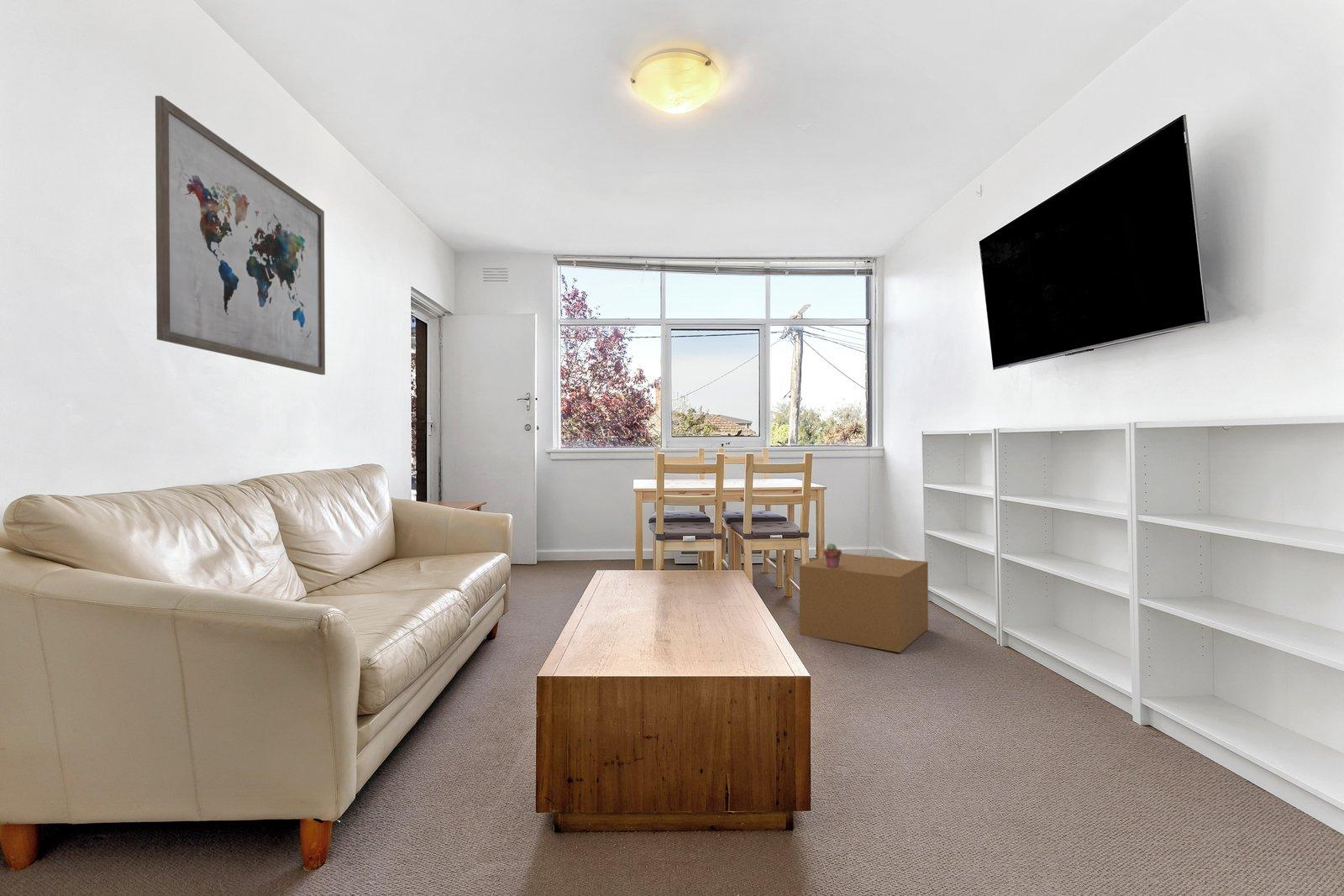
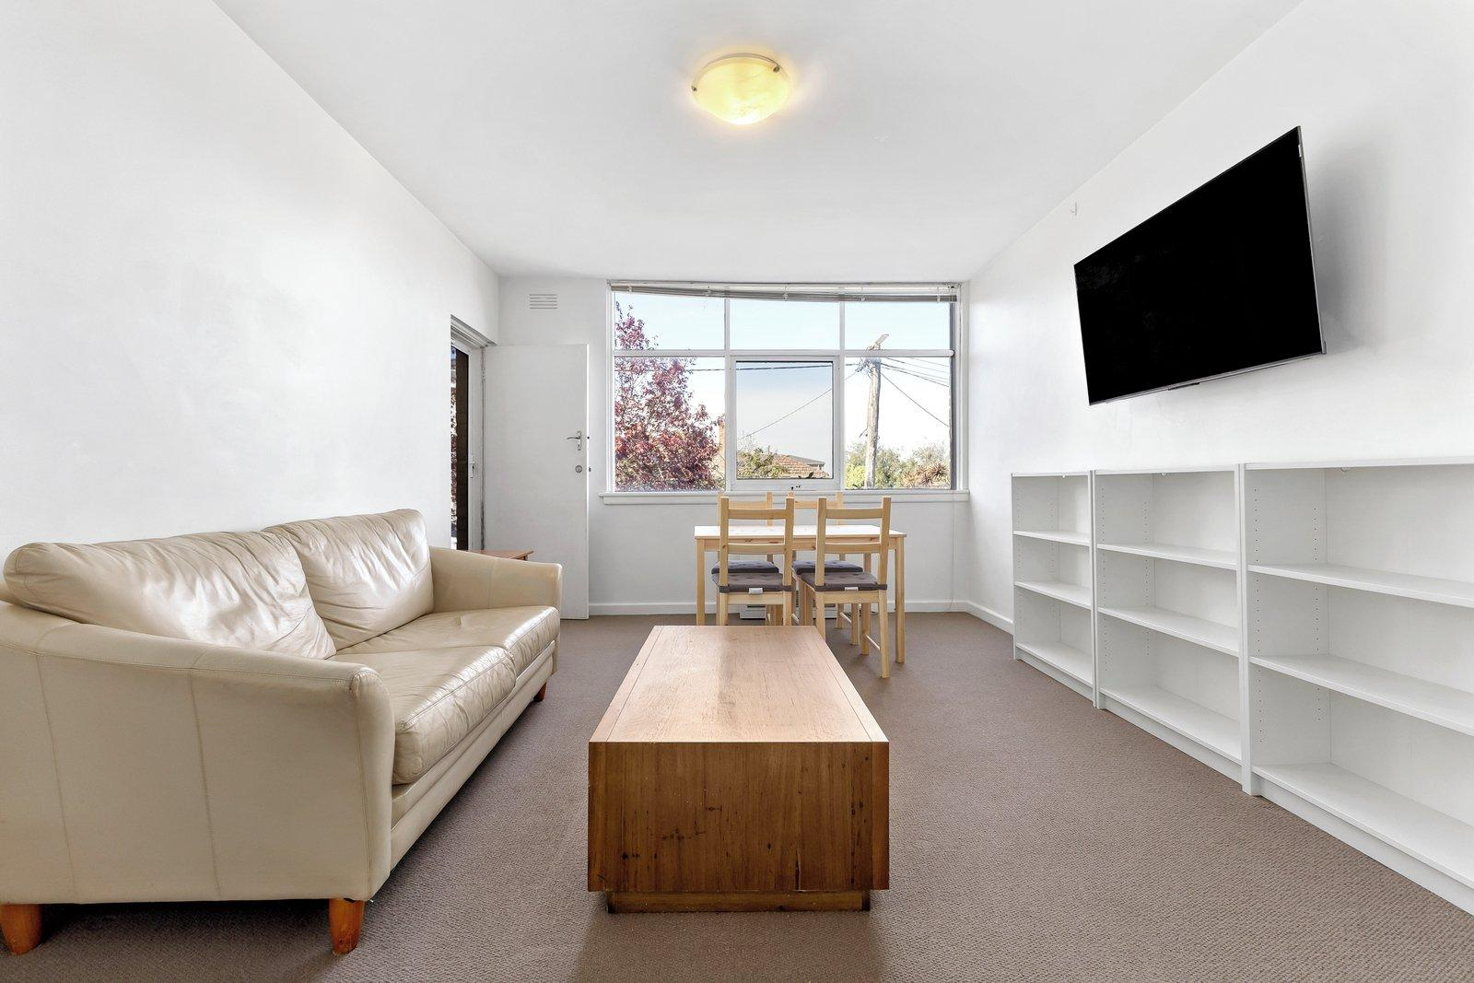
- cardboard box [799,553,929,653]
- wall art [155,95,326,375]
- potted succulent [822,542,843,569]
